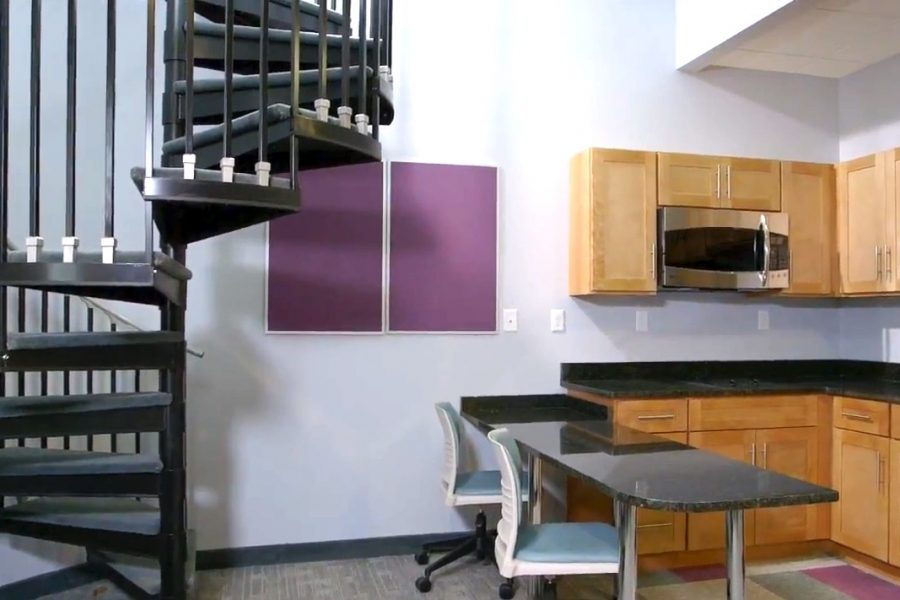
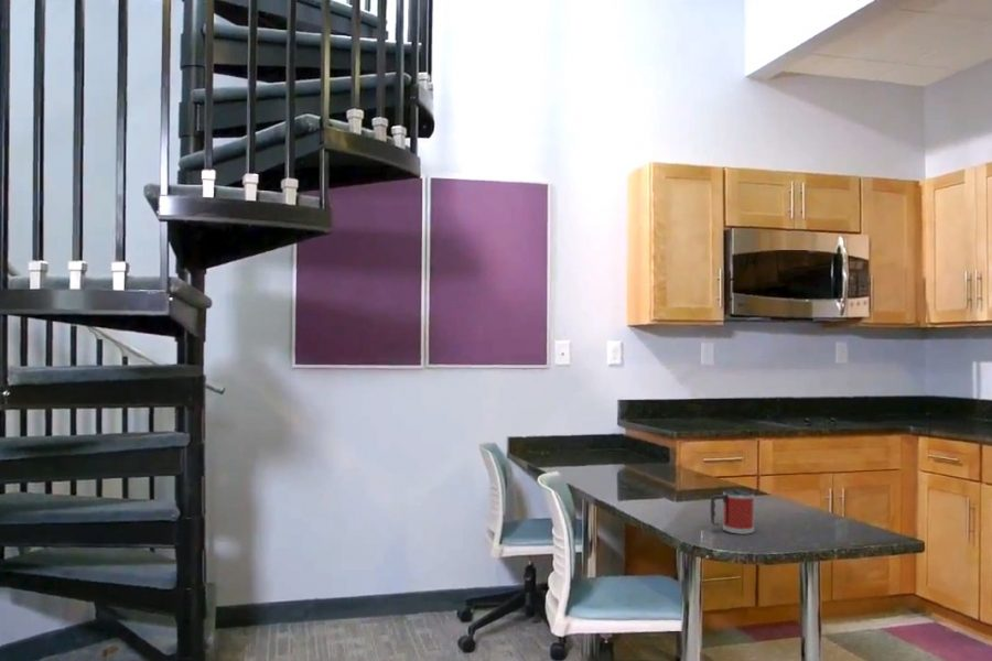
+ mug [710,488,757,535]
